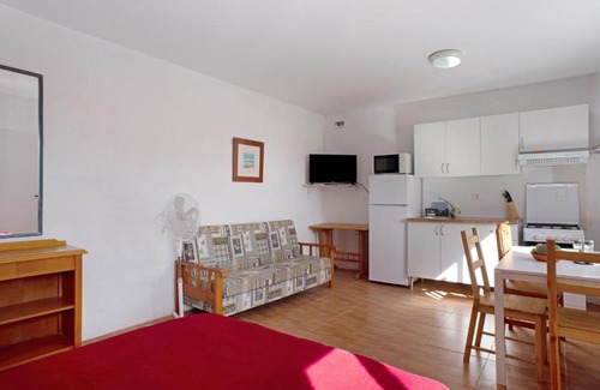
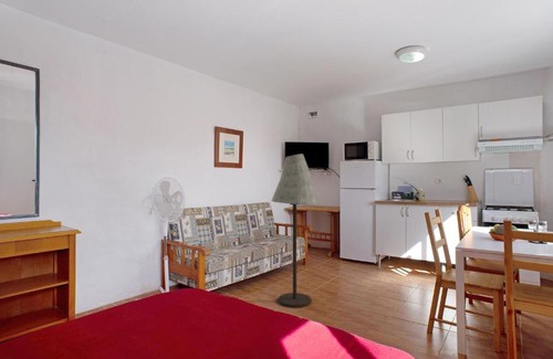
+ floor lamp [271,152,319,308]
